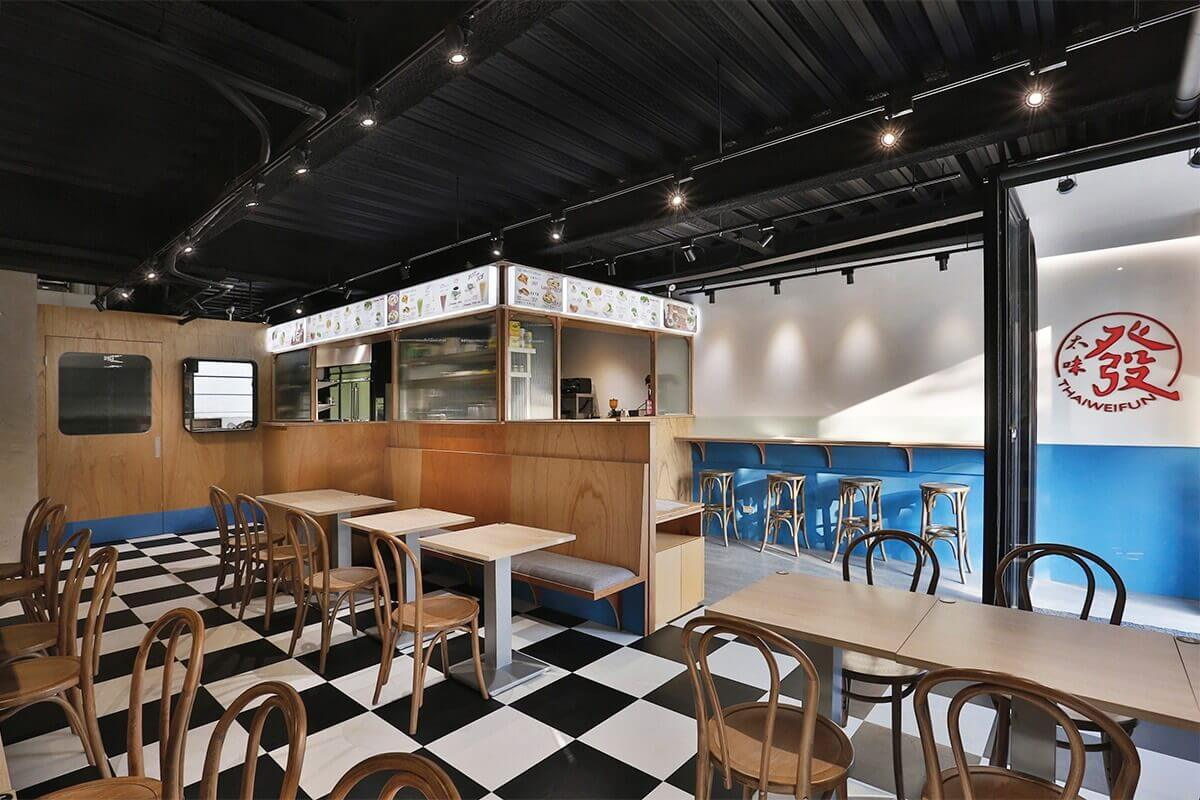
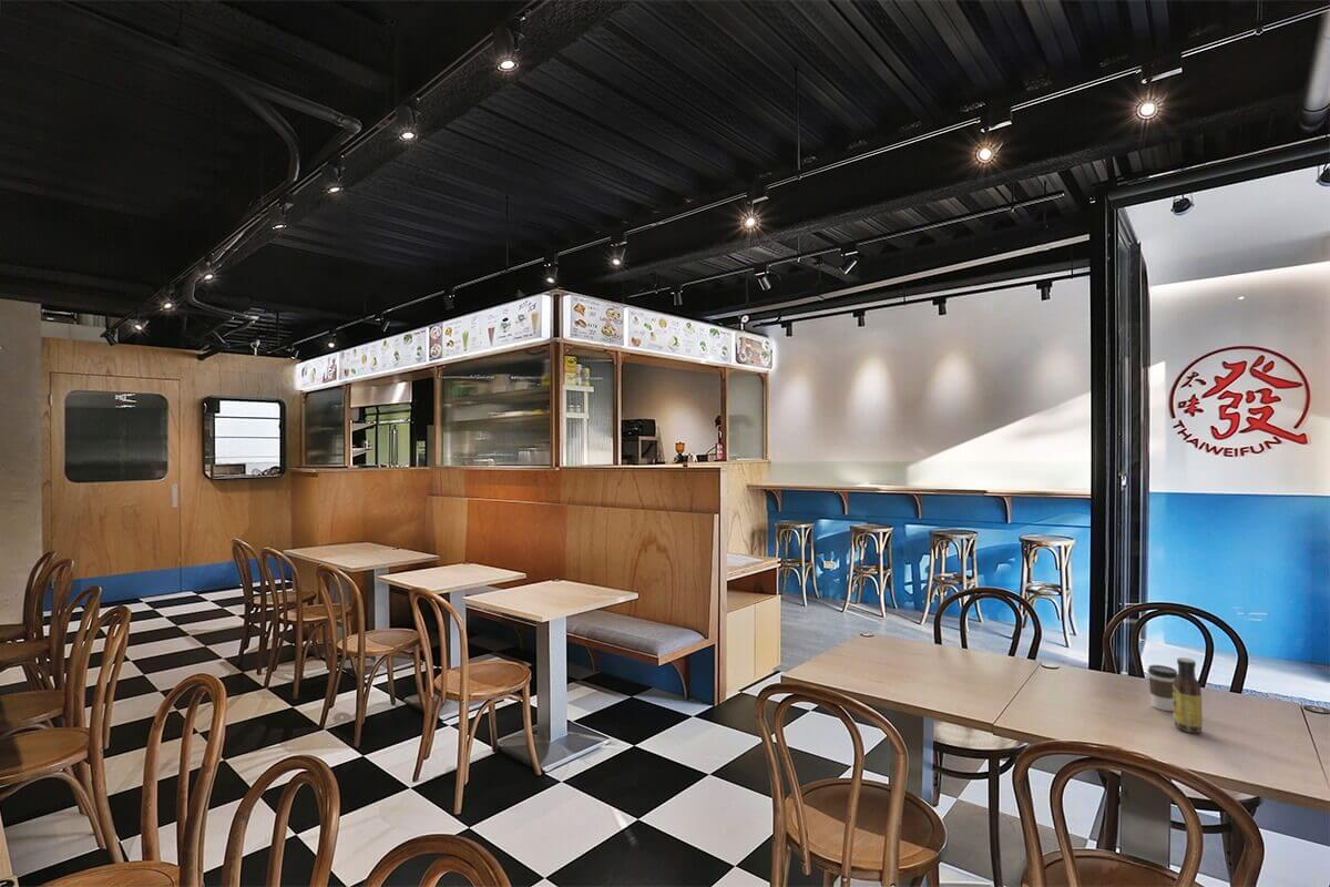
+ coffee cup [1146,664,1178,712]
+ sauce bottle [1173,656,1204,735]
